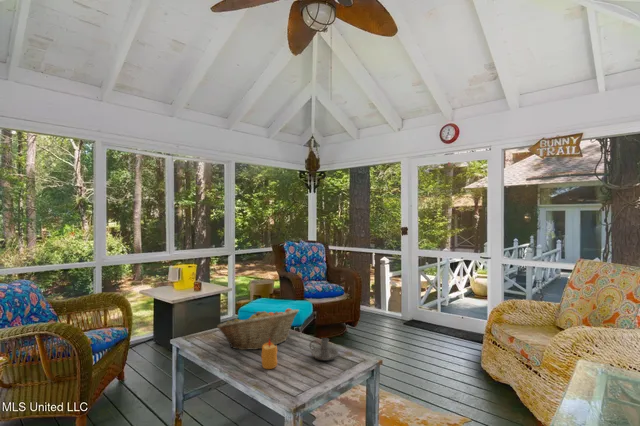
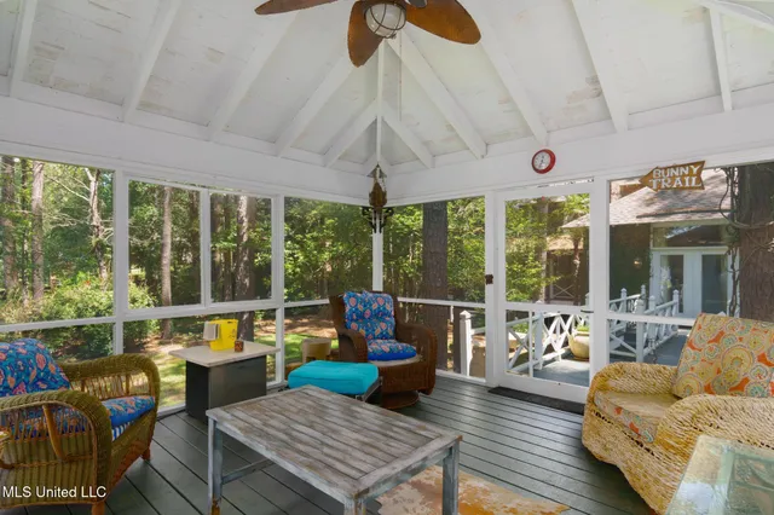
- candle [260,338,278,370]
- fruit basket [216,307,300,351]
- candle holder [309,337,339,361]
